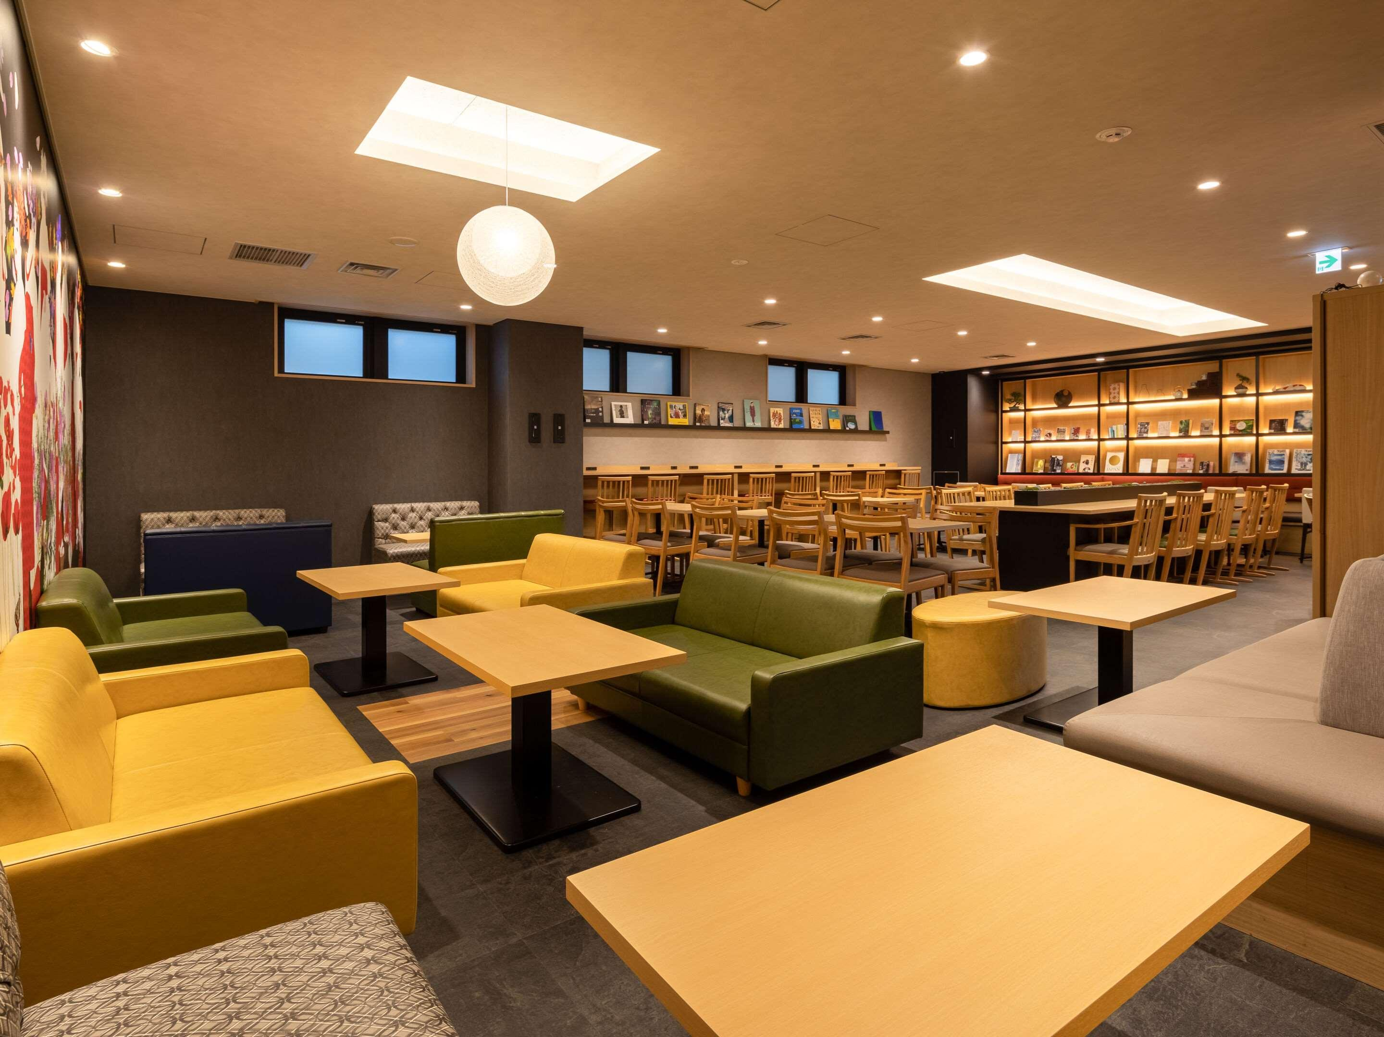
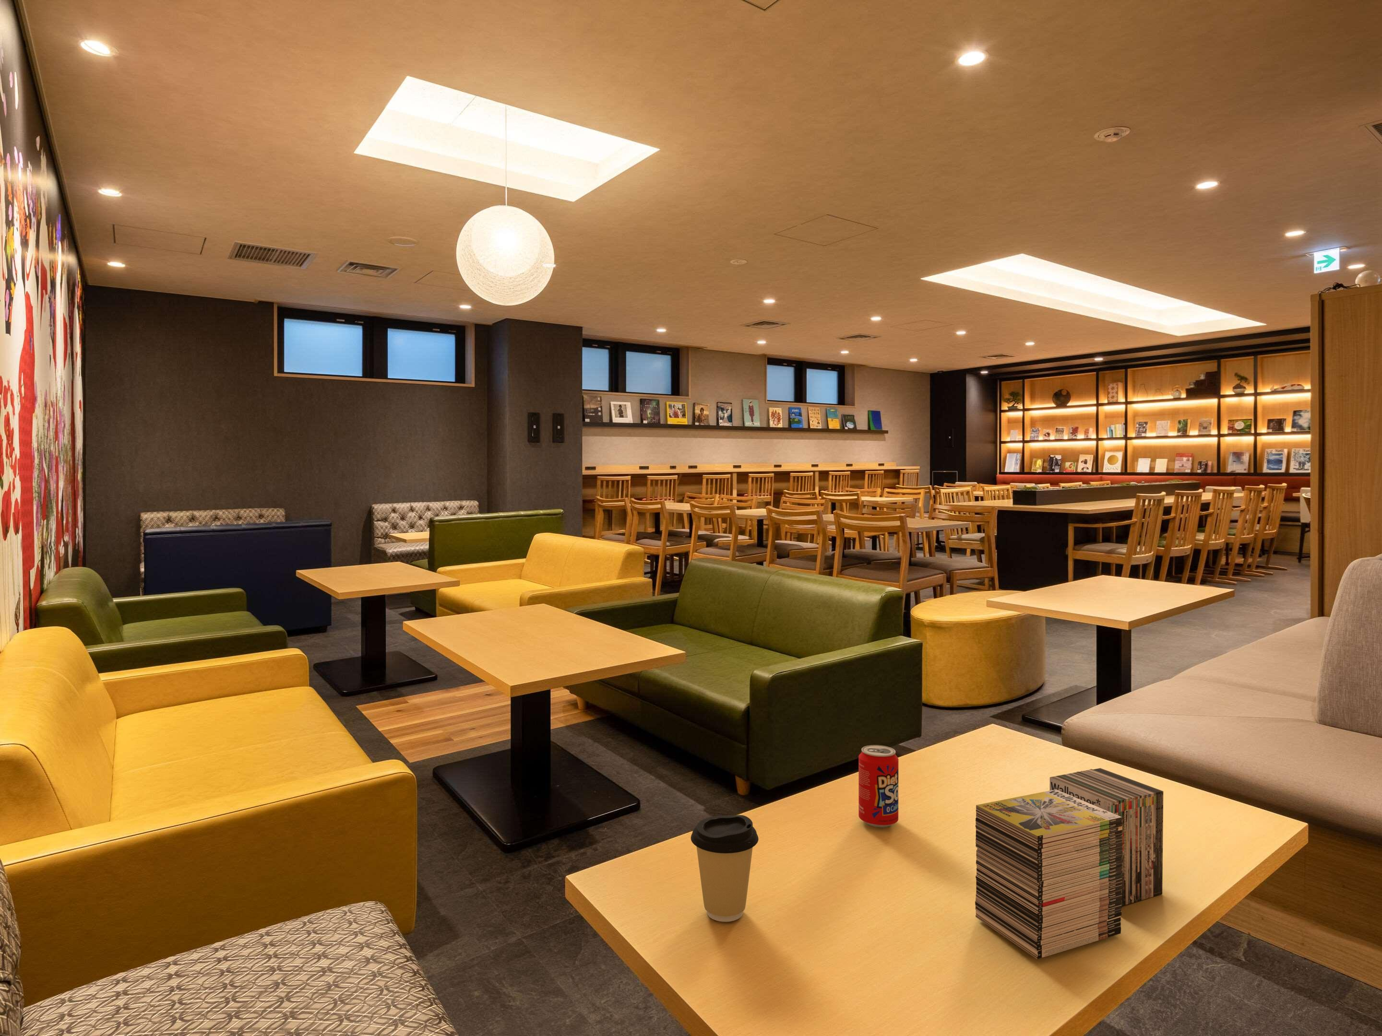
+ coffee cup [691,814,760,923]
+ magazine [975,767,1163,959]
+ beverage can [857,744,899,828]
